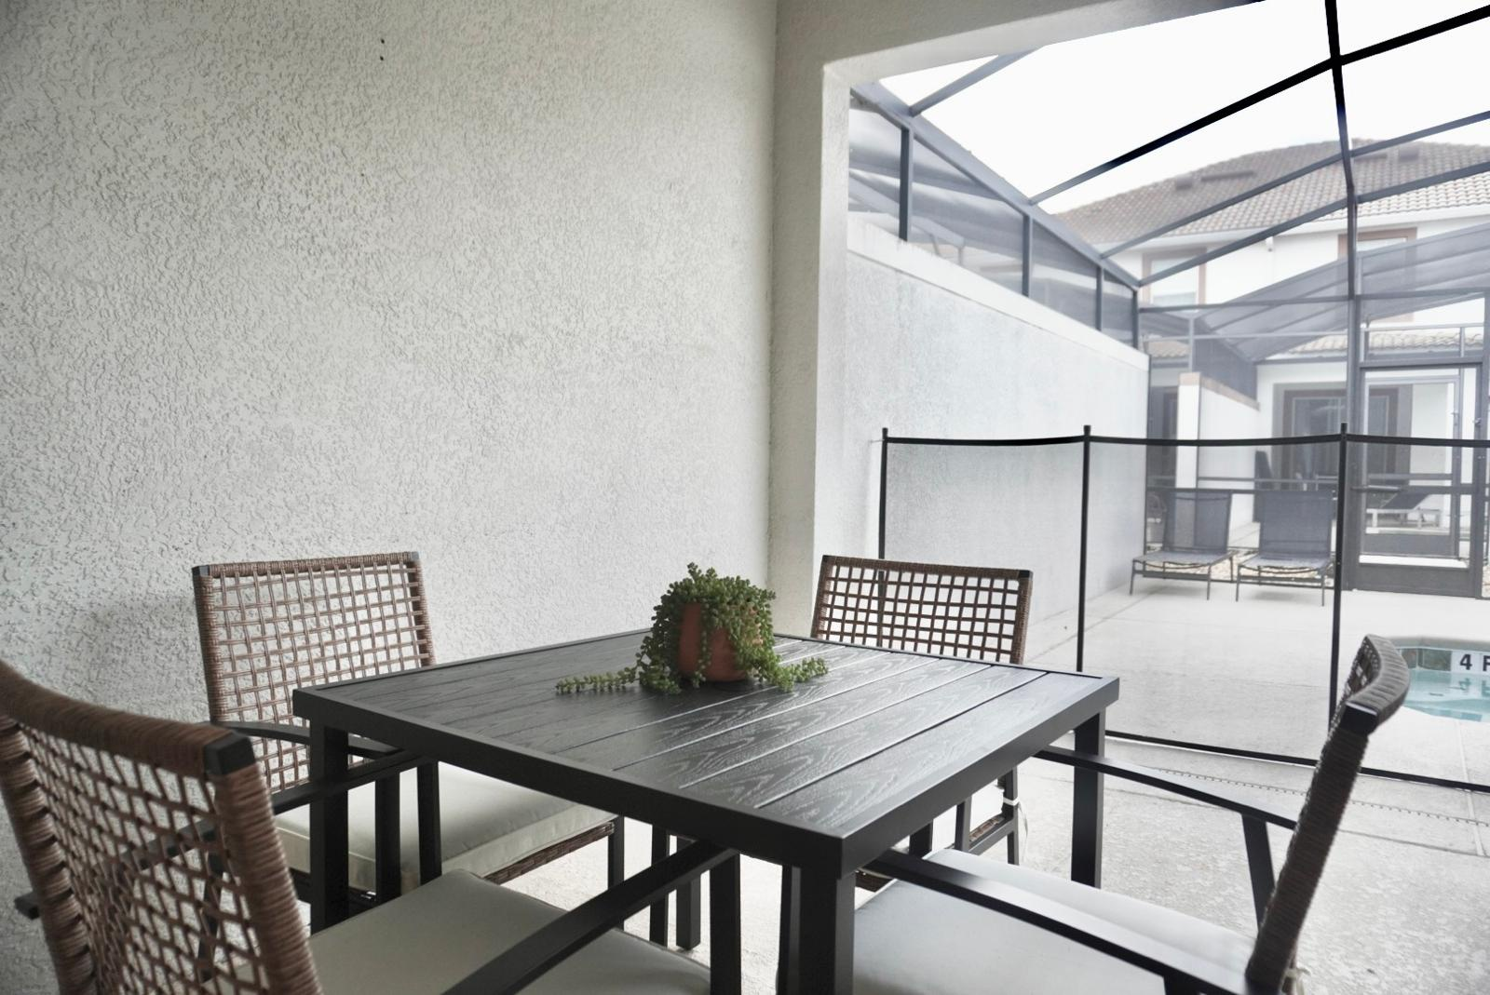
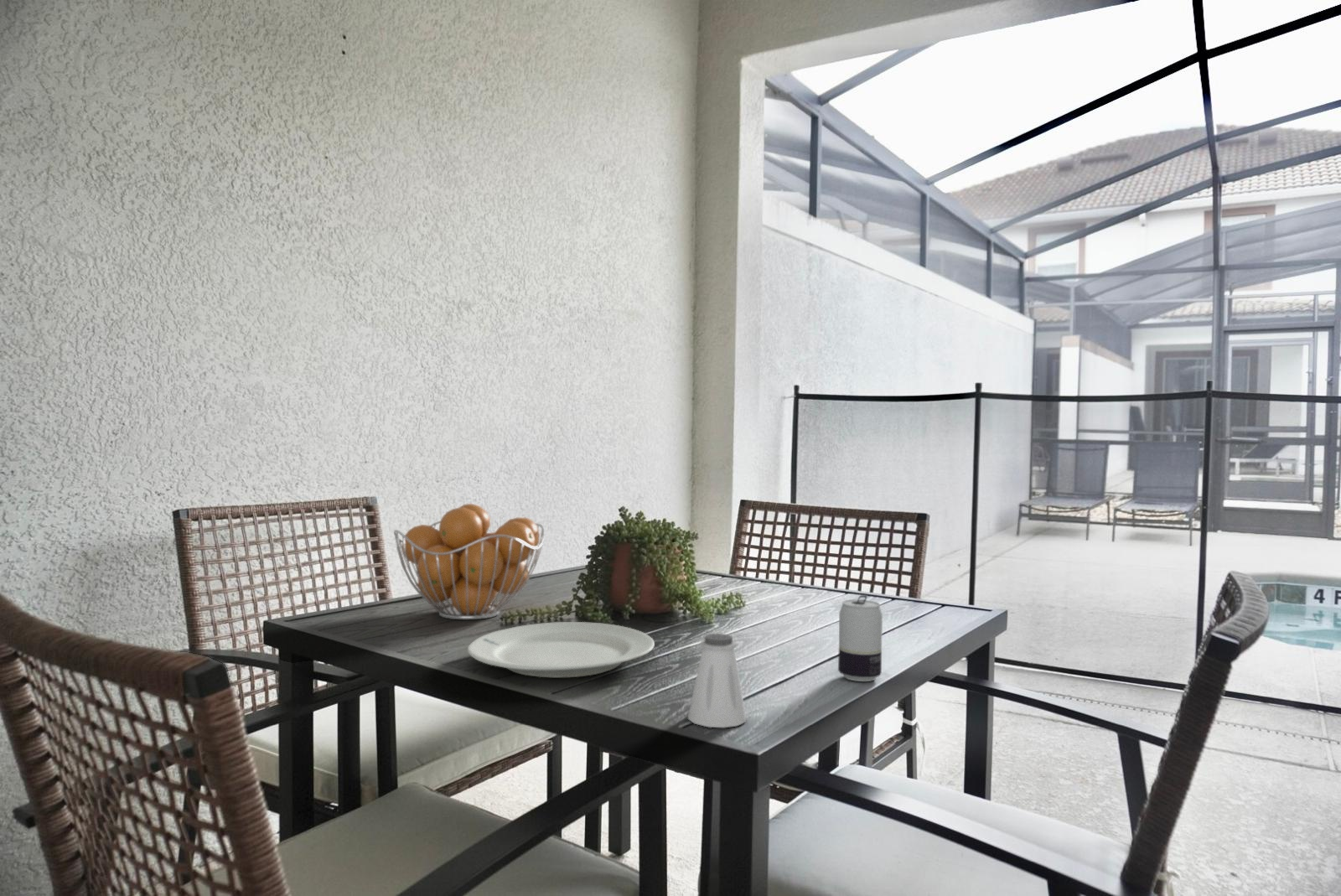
+ fruit basket [393,503,545,621]
+ chinaware [467,621,655,678]
+ beverage can [837,594,883,682]
+ saltshaker [686,633,747,728]
